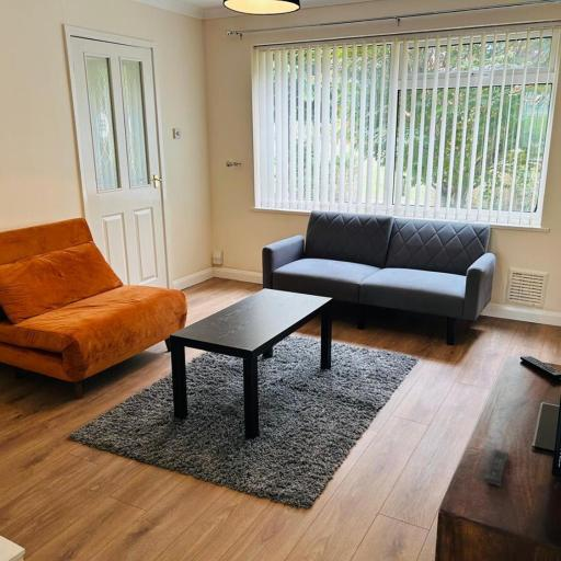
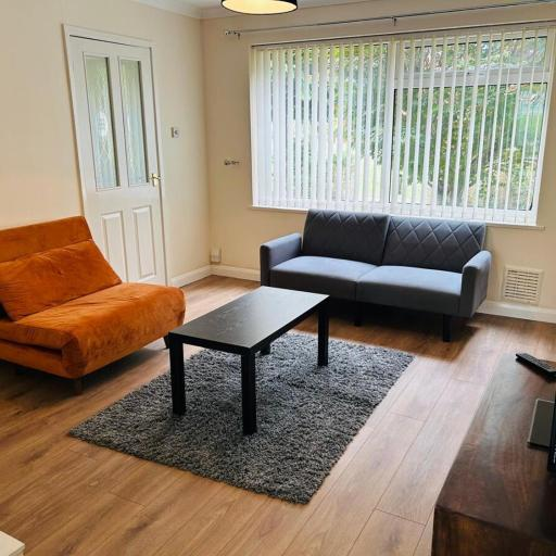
- remote control [482,448,511,486]
